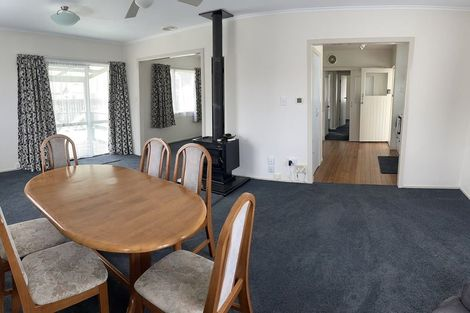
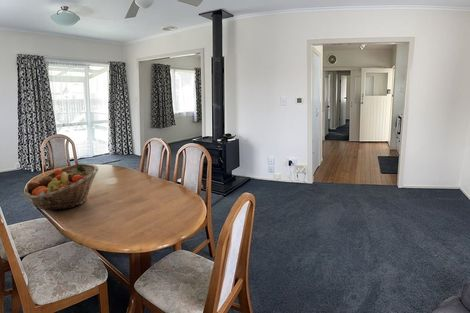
+ fruit basket [23,163,100,211]
